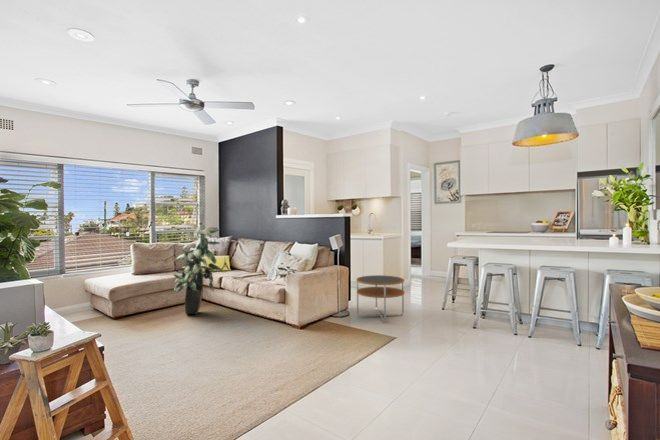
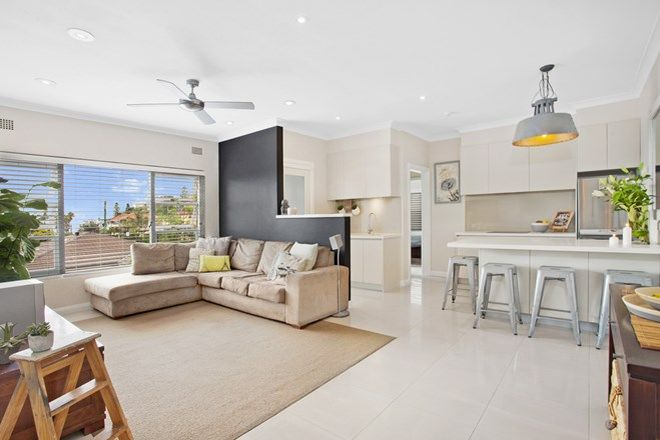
- side table [355,274,405,323]
- indoor plant [172,222,223,315]
